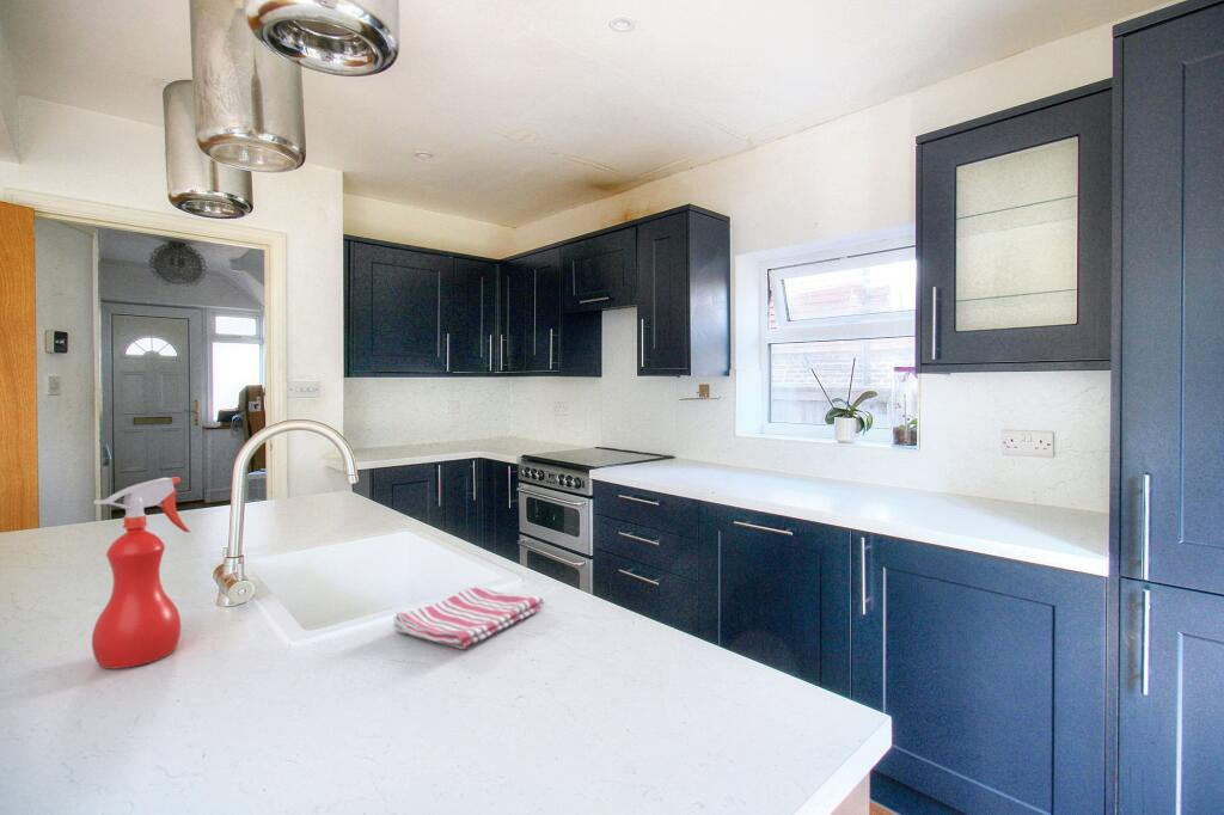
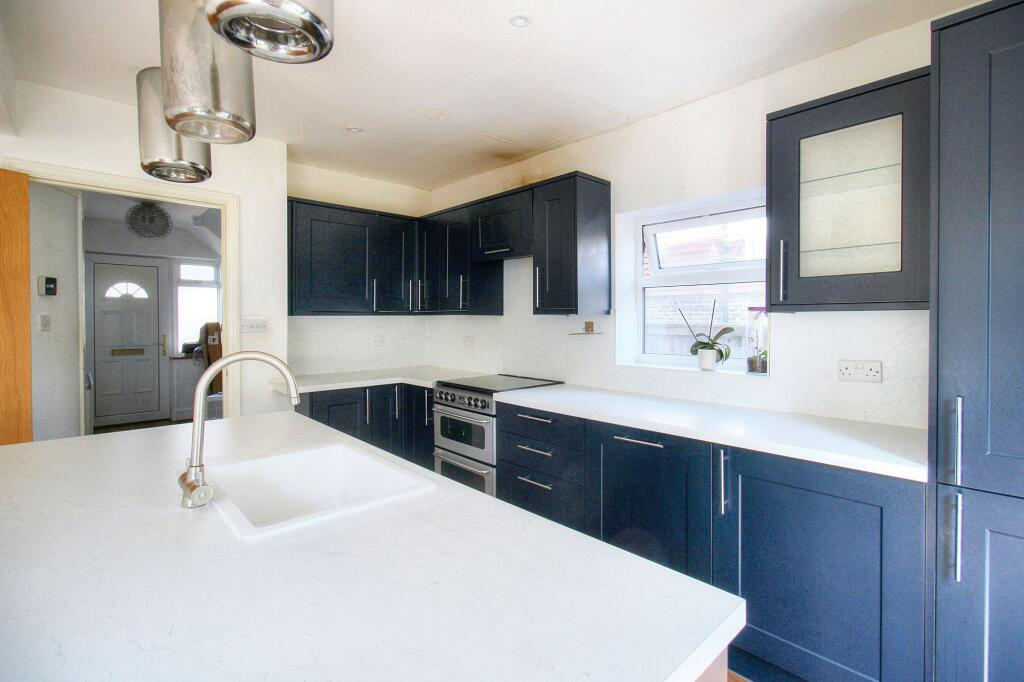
- dish towel [392,586,545,650]
- spray bottle [91,476,191,669]
